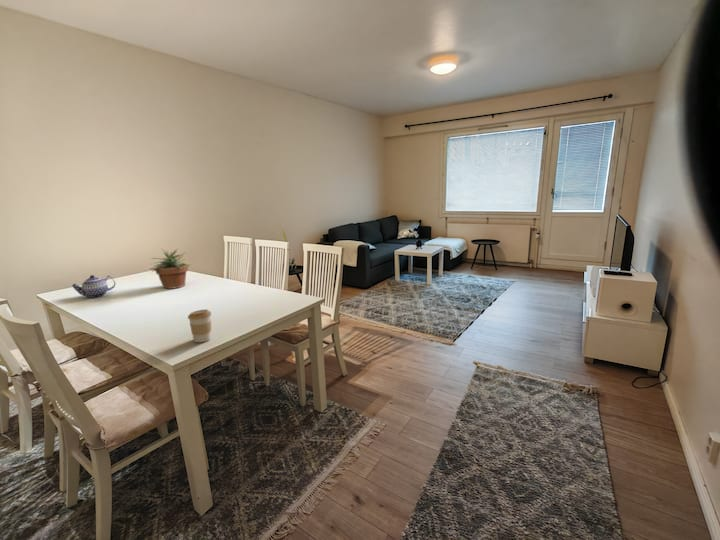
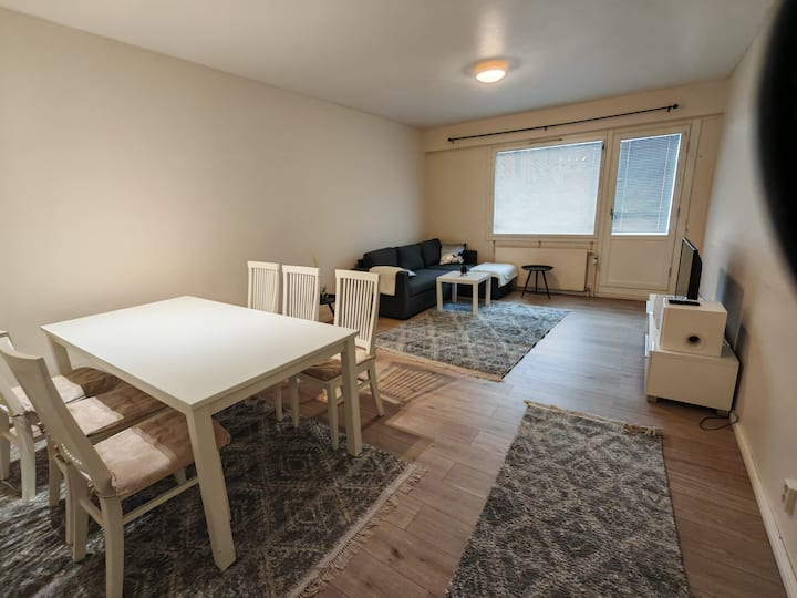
- coffee cup [187,309,213,343]
- teapot [71,274,116,299]
- potted plant [148,247,195,290]
